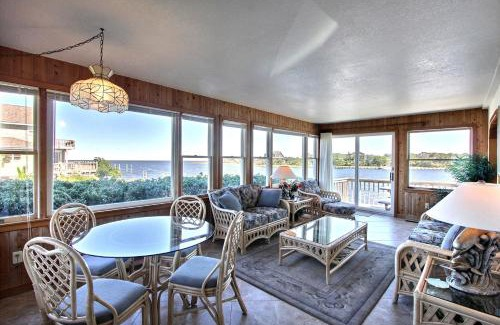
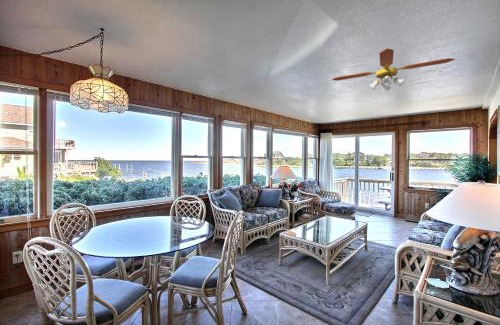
+ ceiling fan [331,48,456,92]
